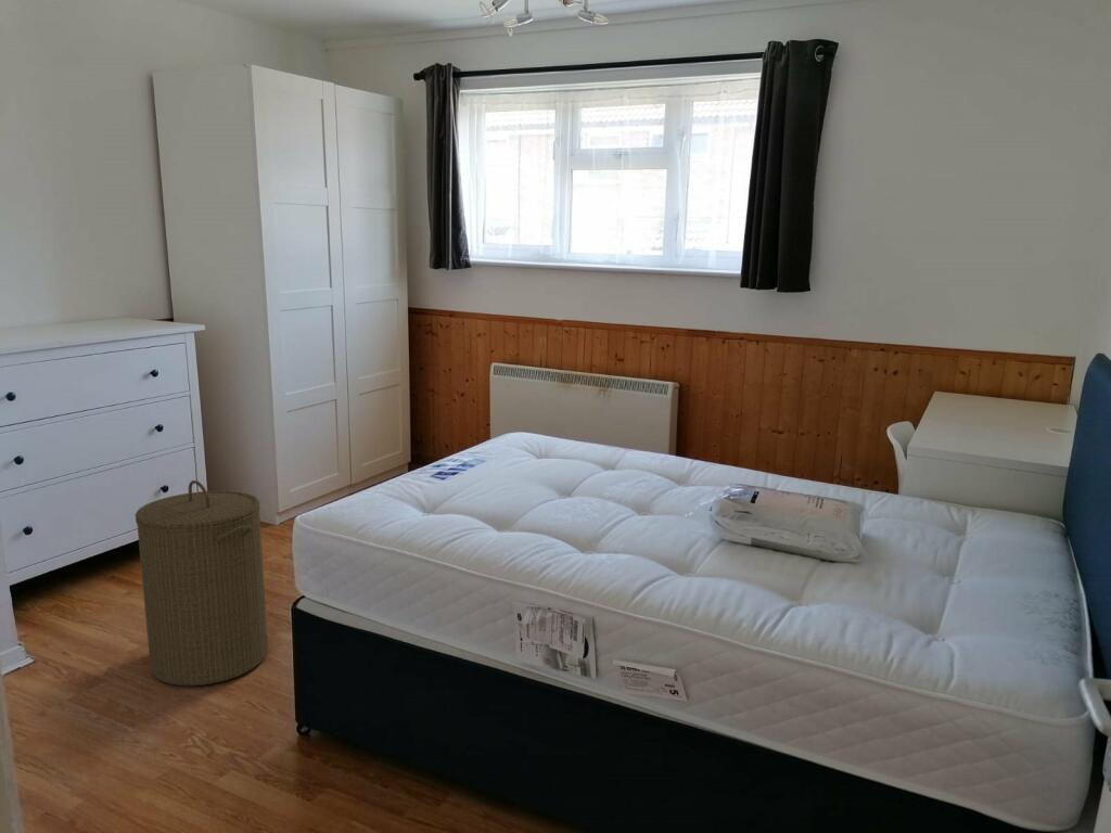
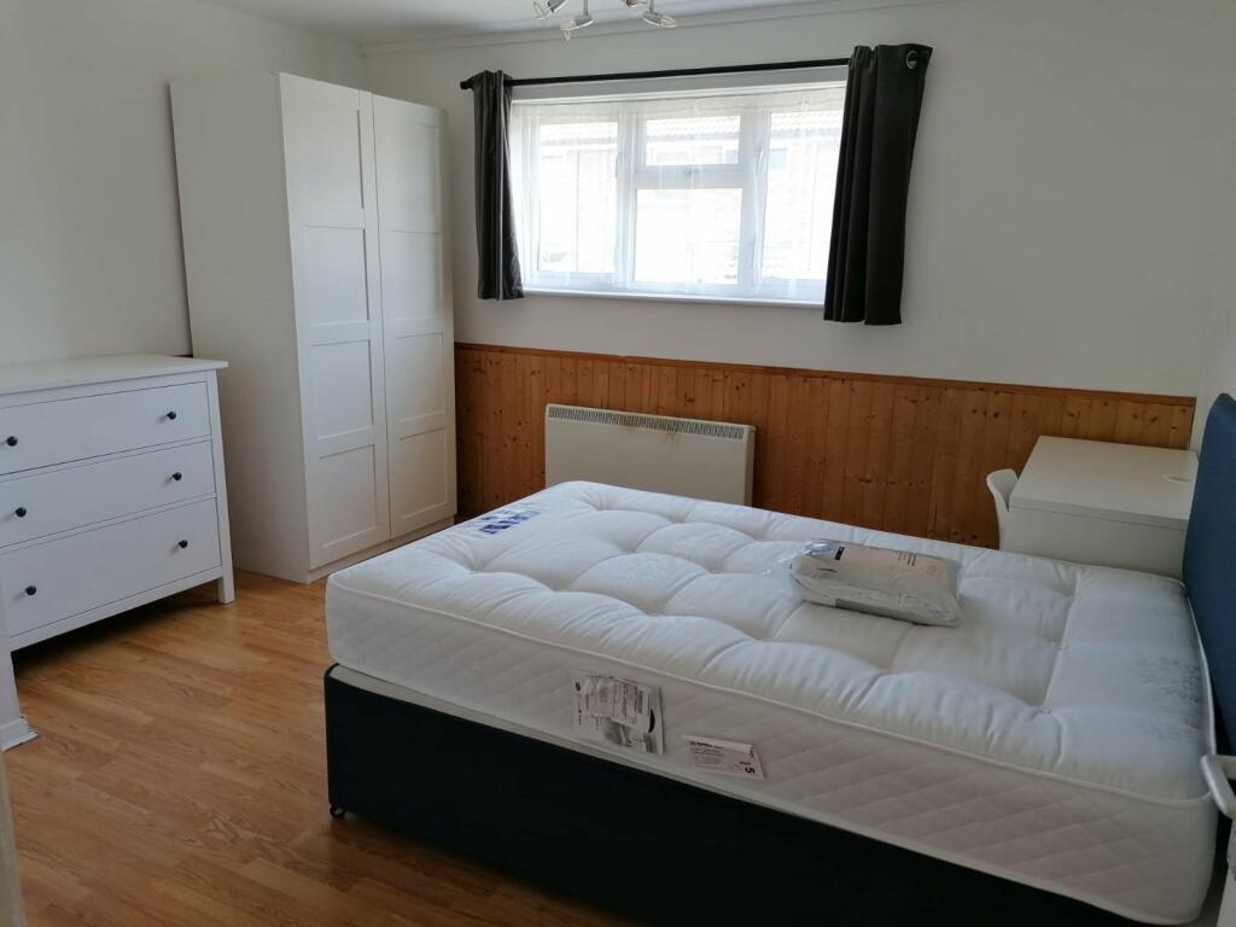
- laundry hamper [135,479,269,687]
